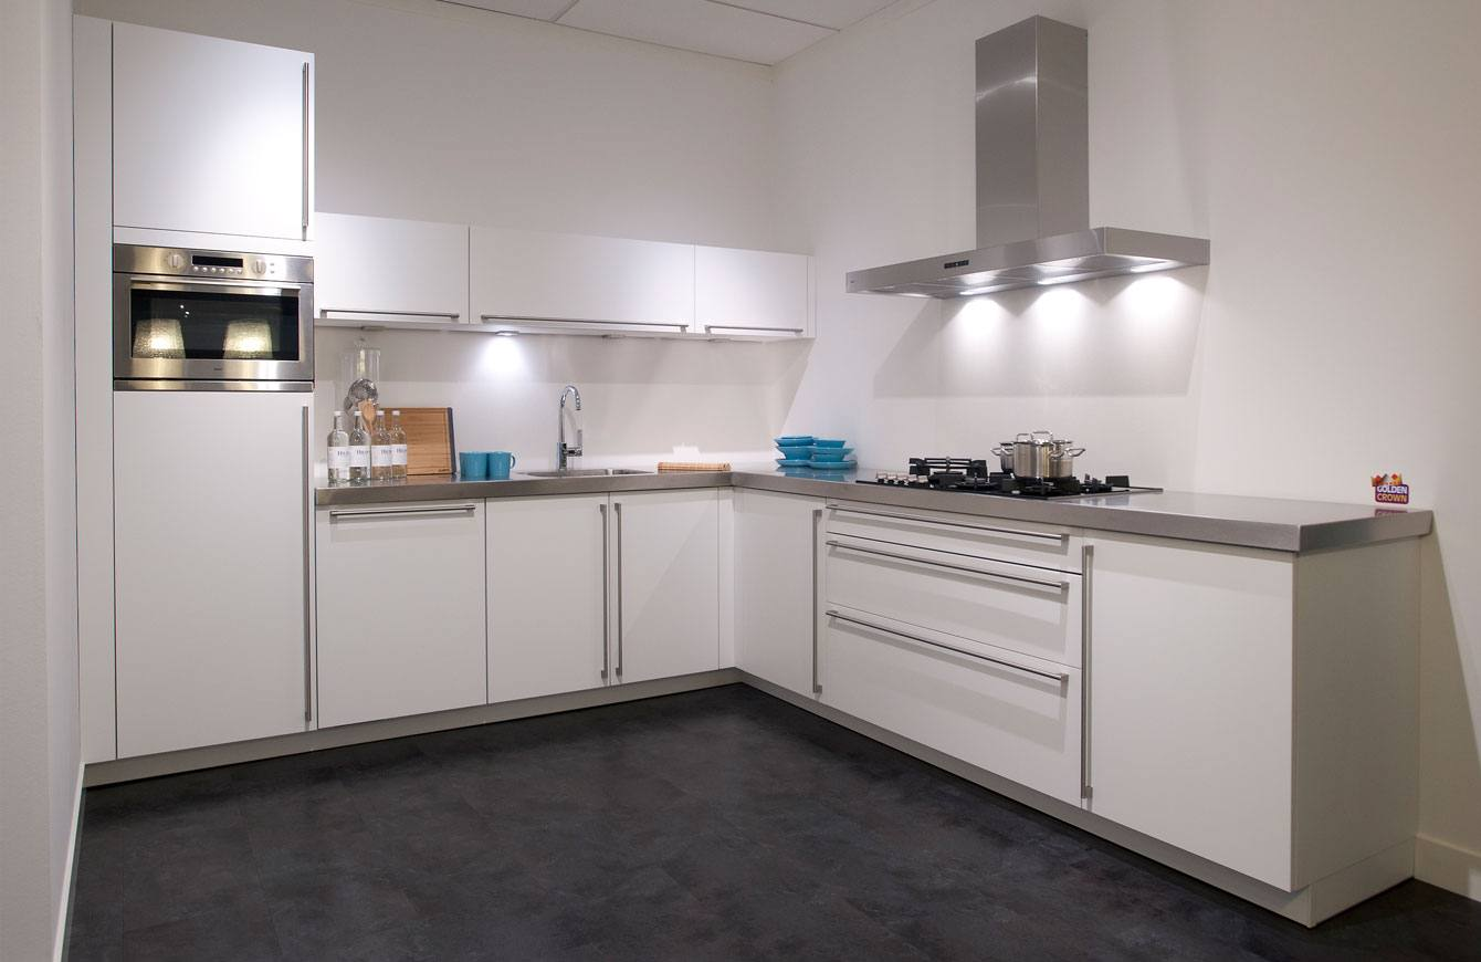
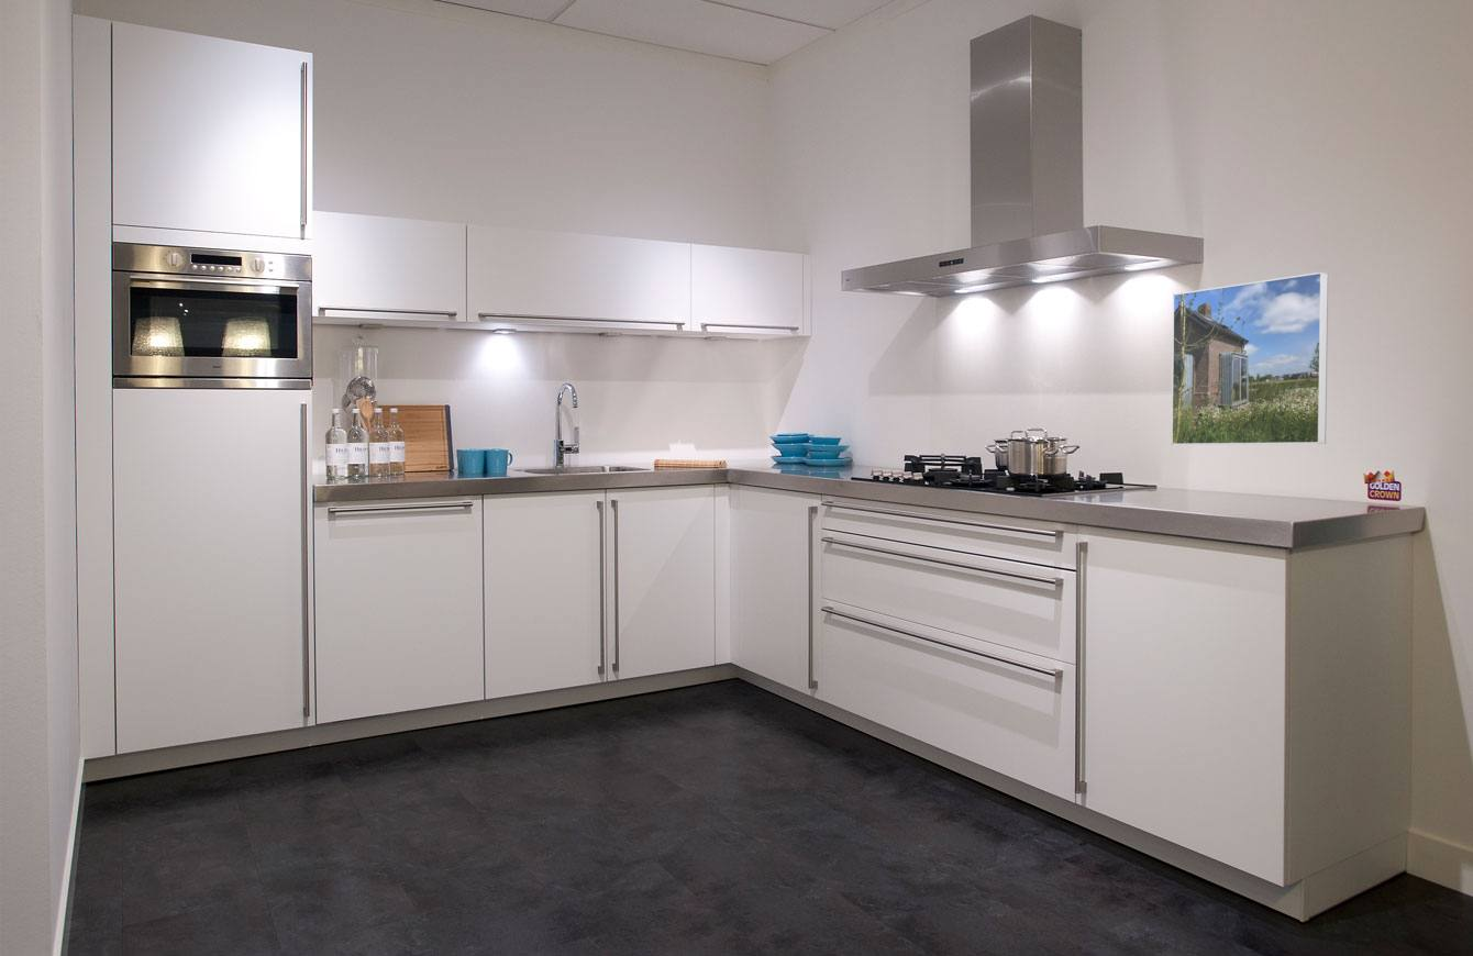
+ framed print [1170,270,1329,446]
